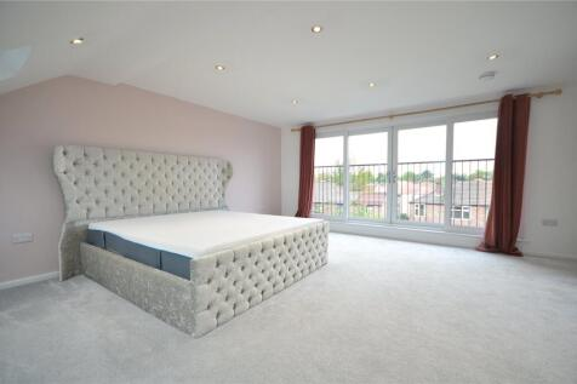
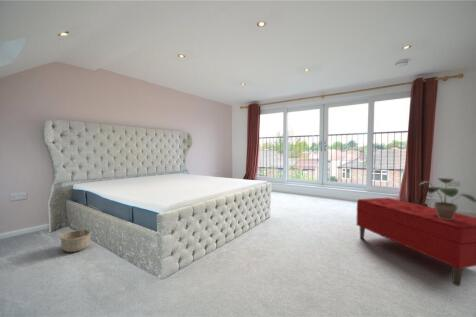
+ bench [356,197,476,287]
+ potted plant [419,177,476,220]
+ basket [59,210,92,253]
